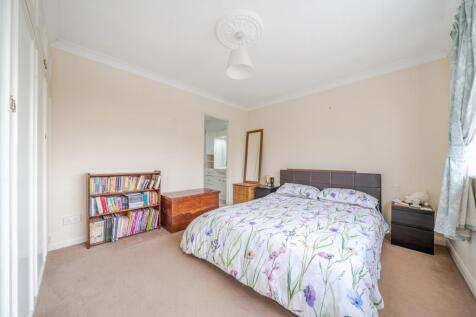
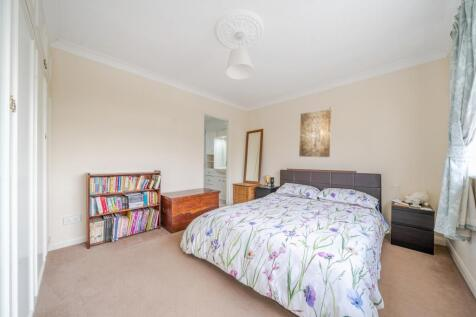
+ wall art [298,109,332,158]
